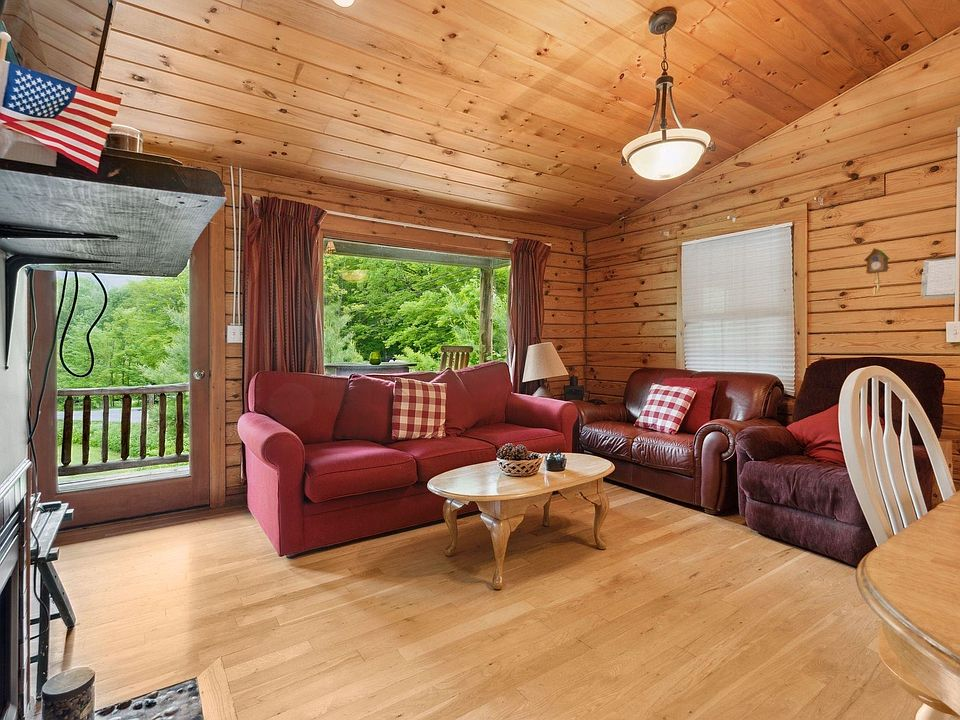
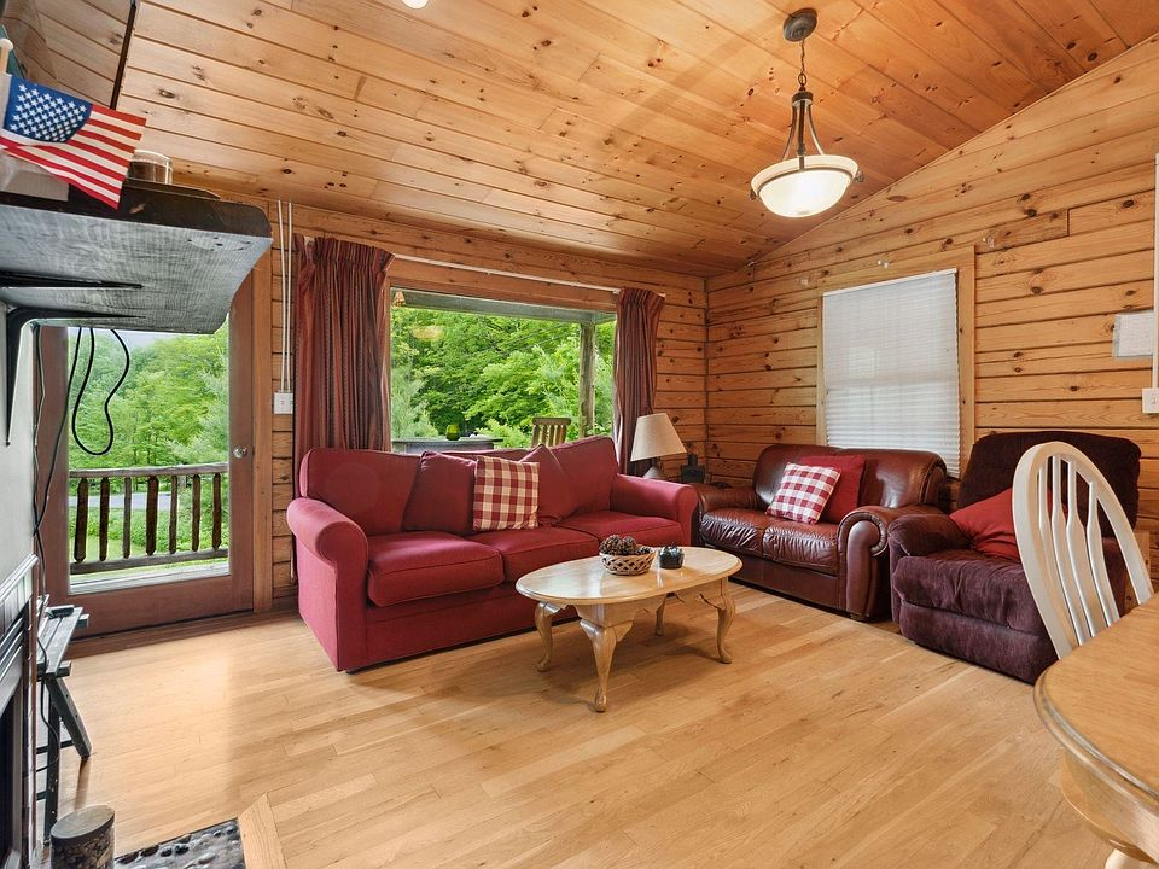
- cuckoo clock [863,247,891,296]
